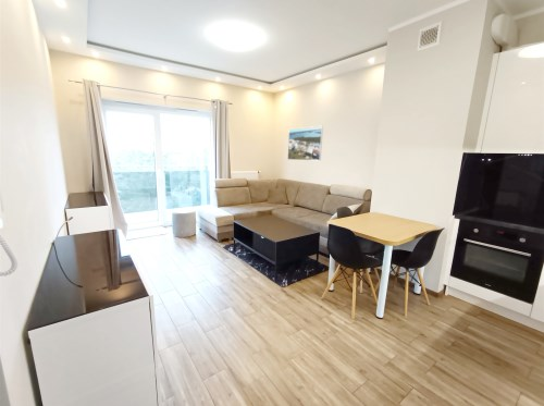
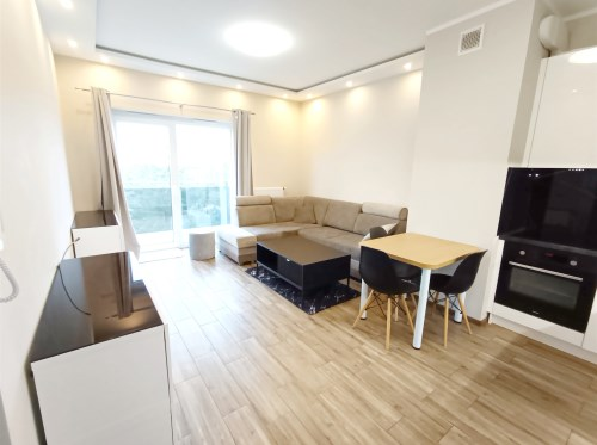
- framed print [286,125,324,161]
